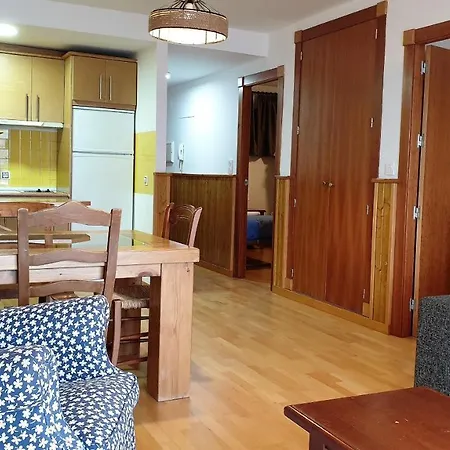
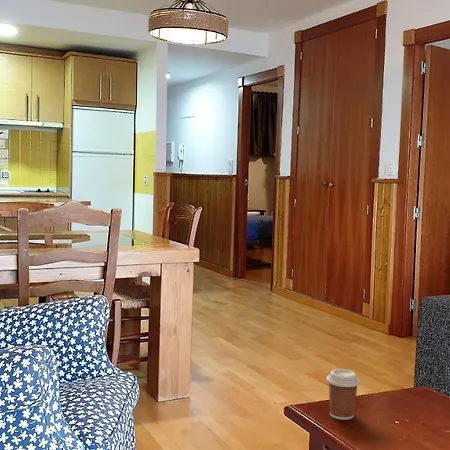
+ coffee cup [325,368,361,421]
